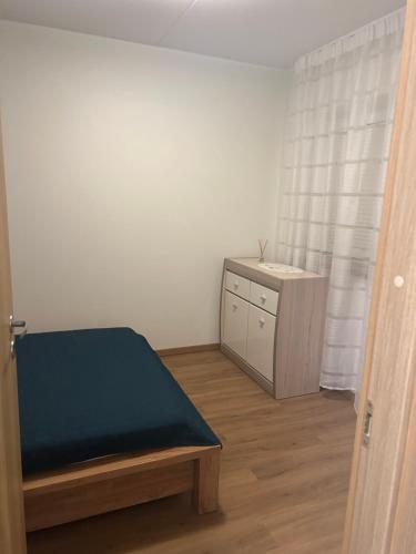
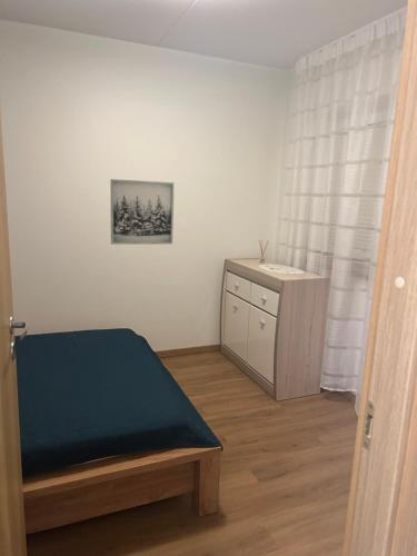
+ wall art [110,178,175,246]
